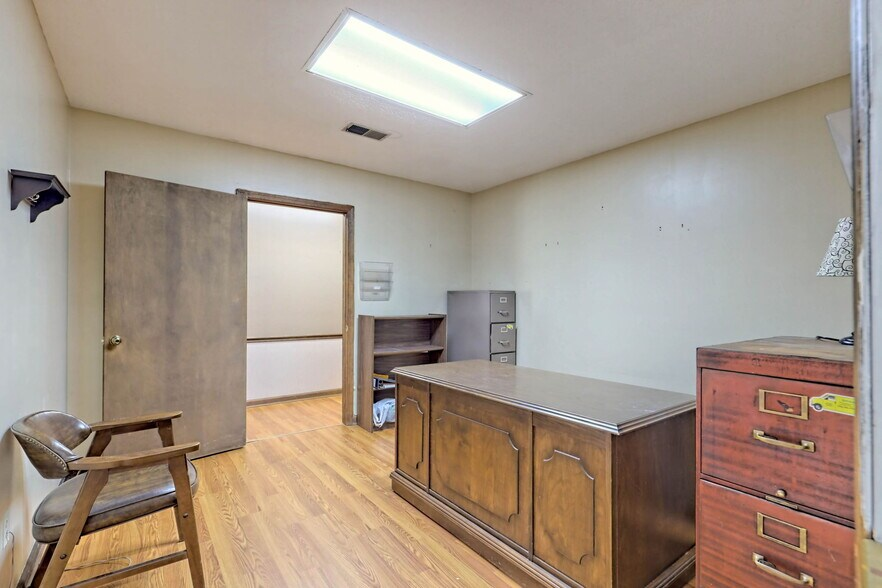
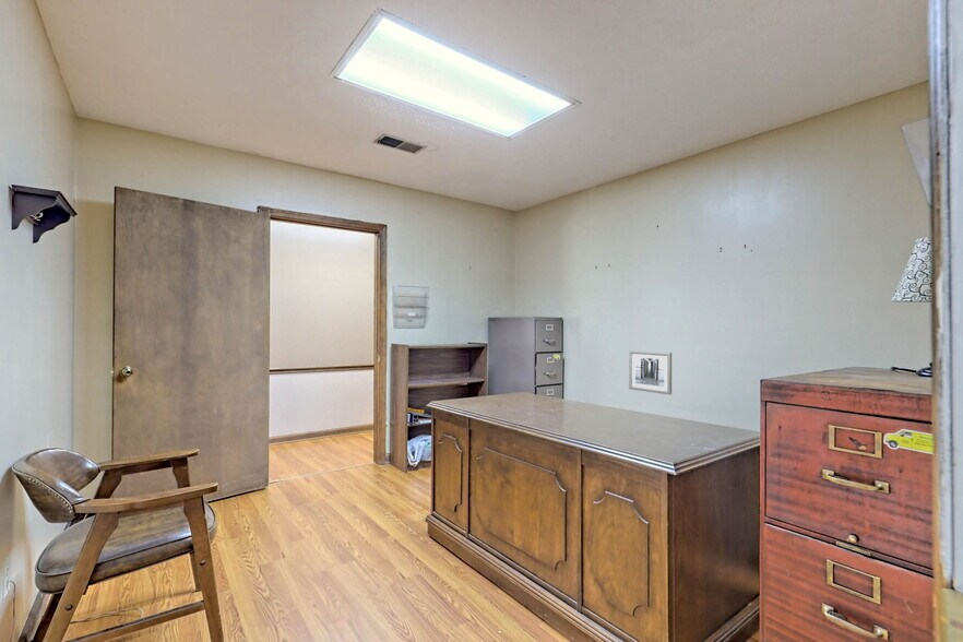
+ wall art [628,349,673,395]
